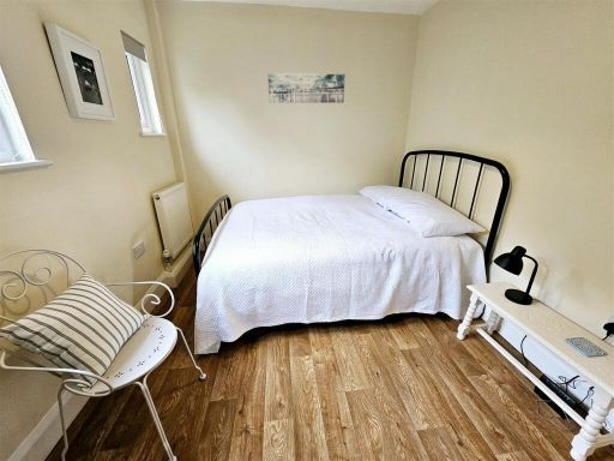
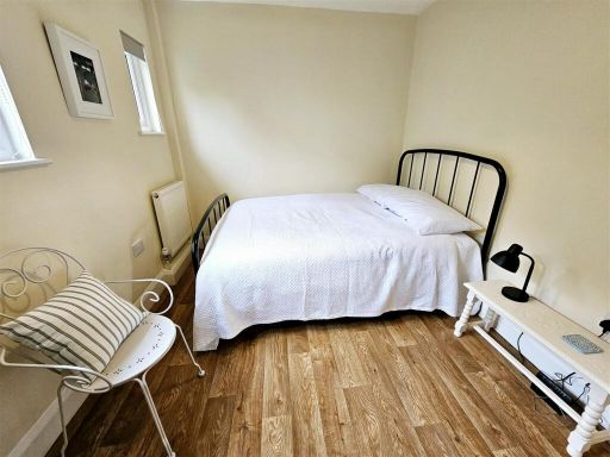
- wall art [266,72,345,104]
